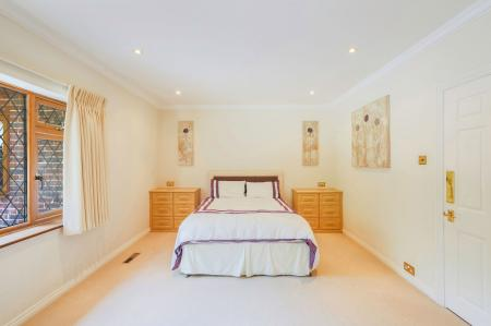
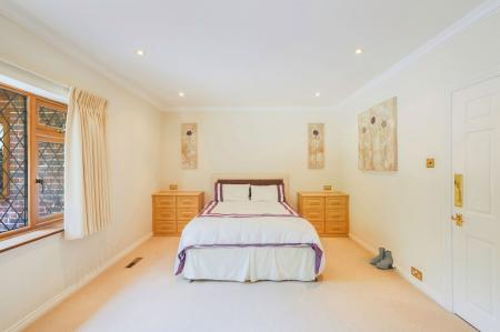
+ boots [369,247,394,270]
